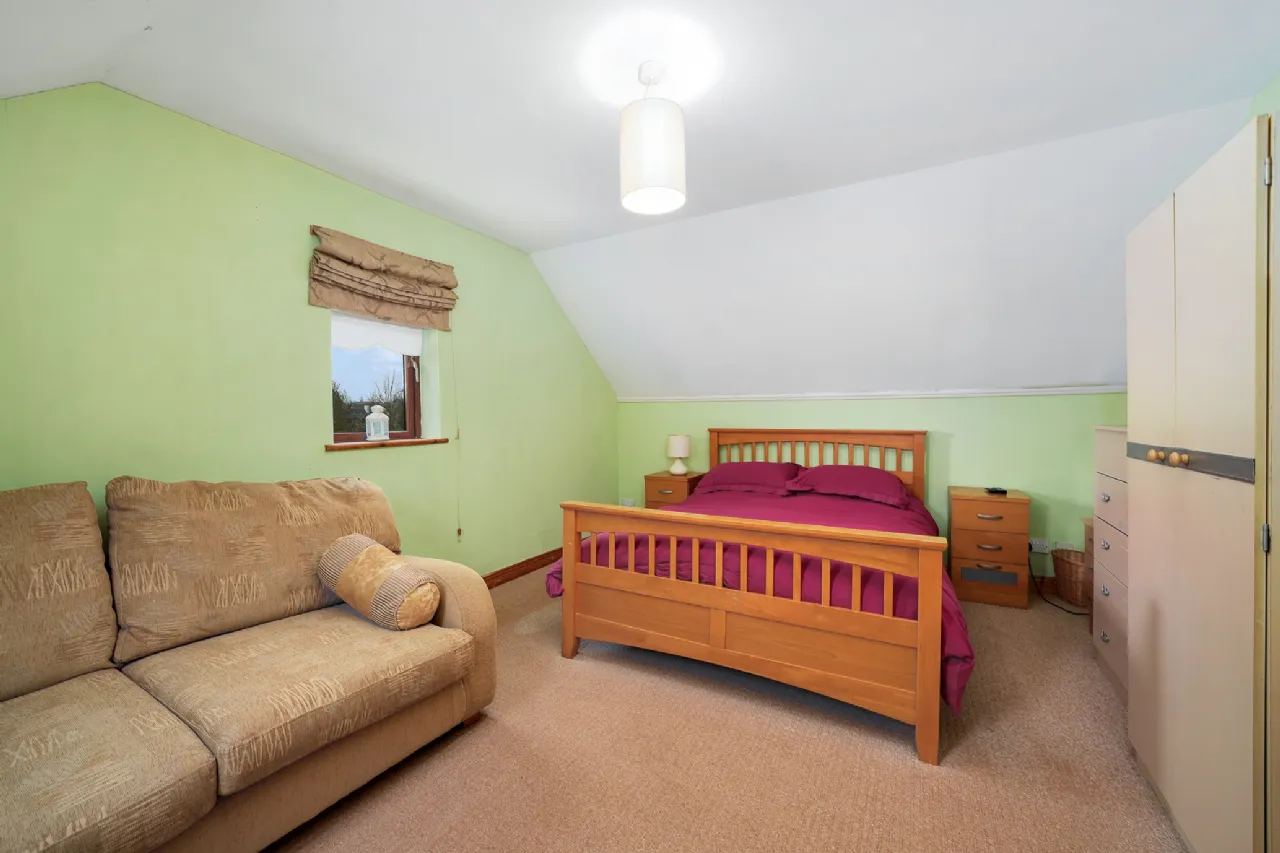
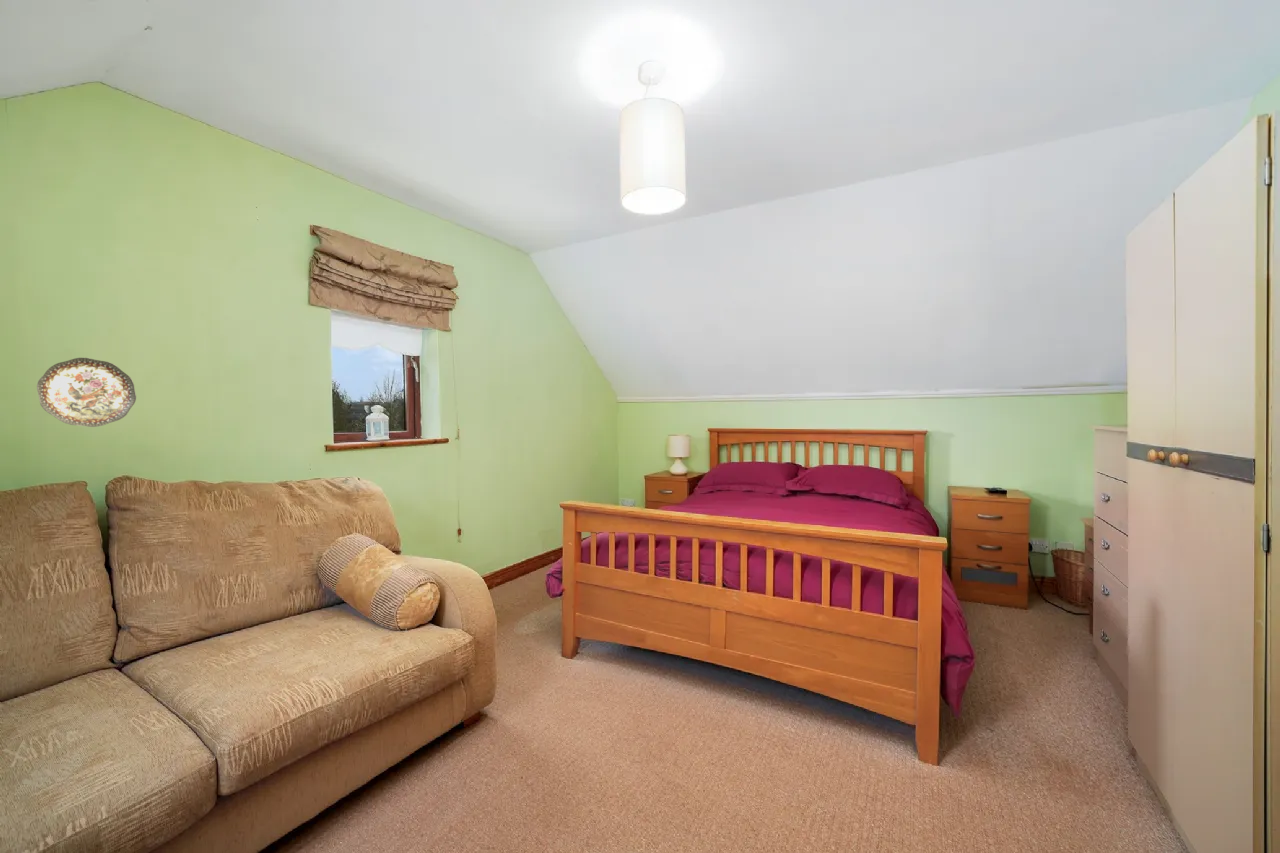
+ decorative plate [36,357,137,428]
